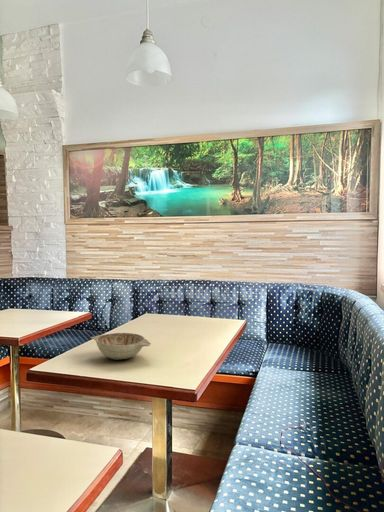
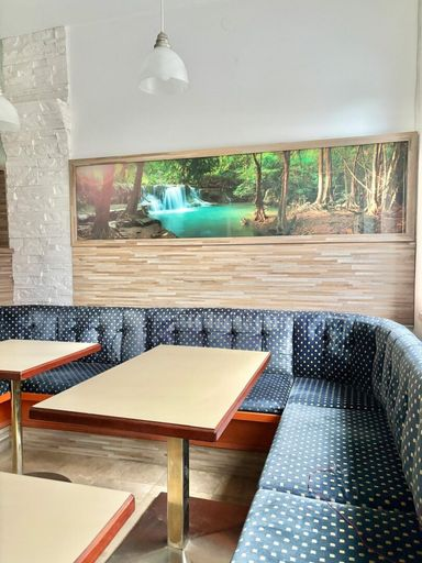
- decorative bowl [90,332,152,361]
